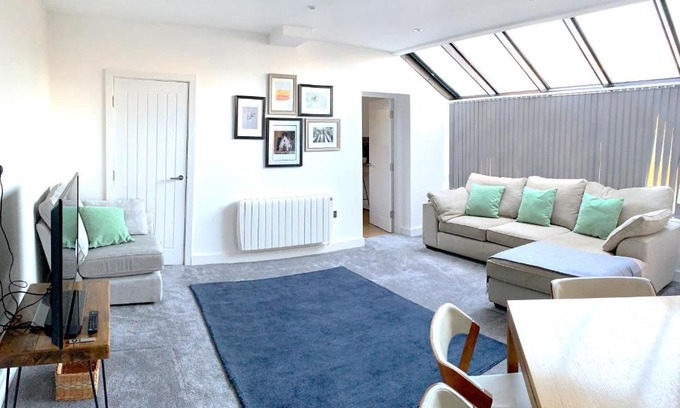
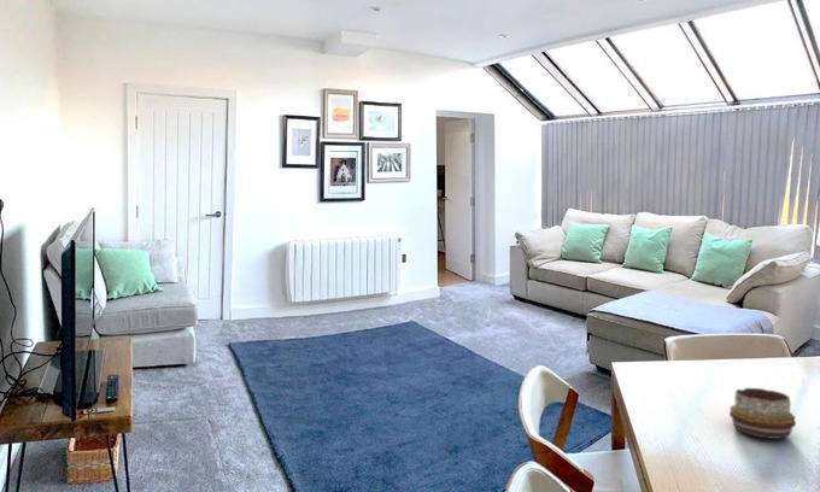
+ decorative bowl [728,387,797,440]
